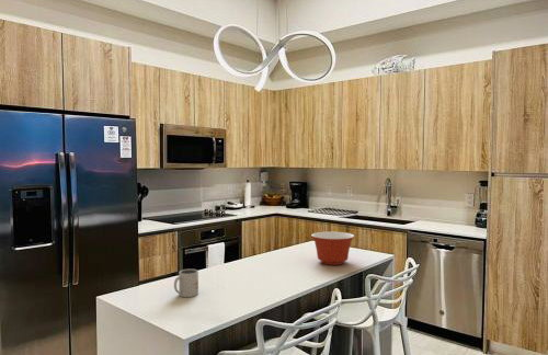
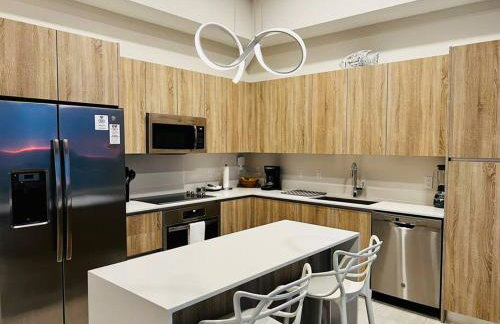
- mug [173,268,199,298]
- mixing bowl [310,231,355,266]
